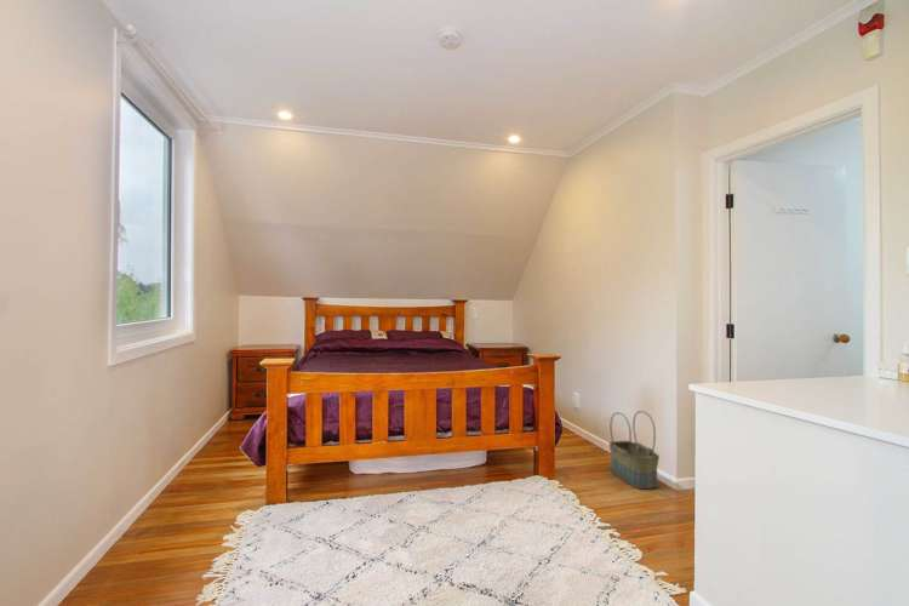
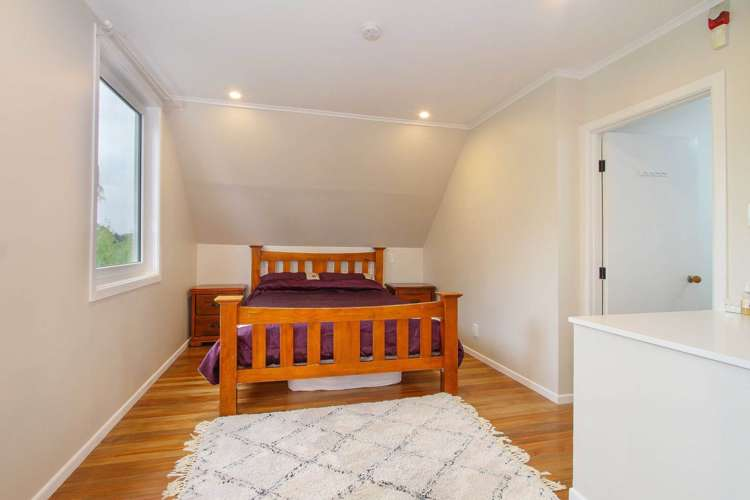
- basket [608,410,661,490]
